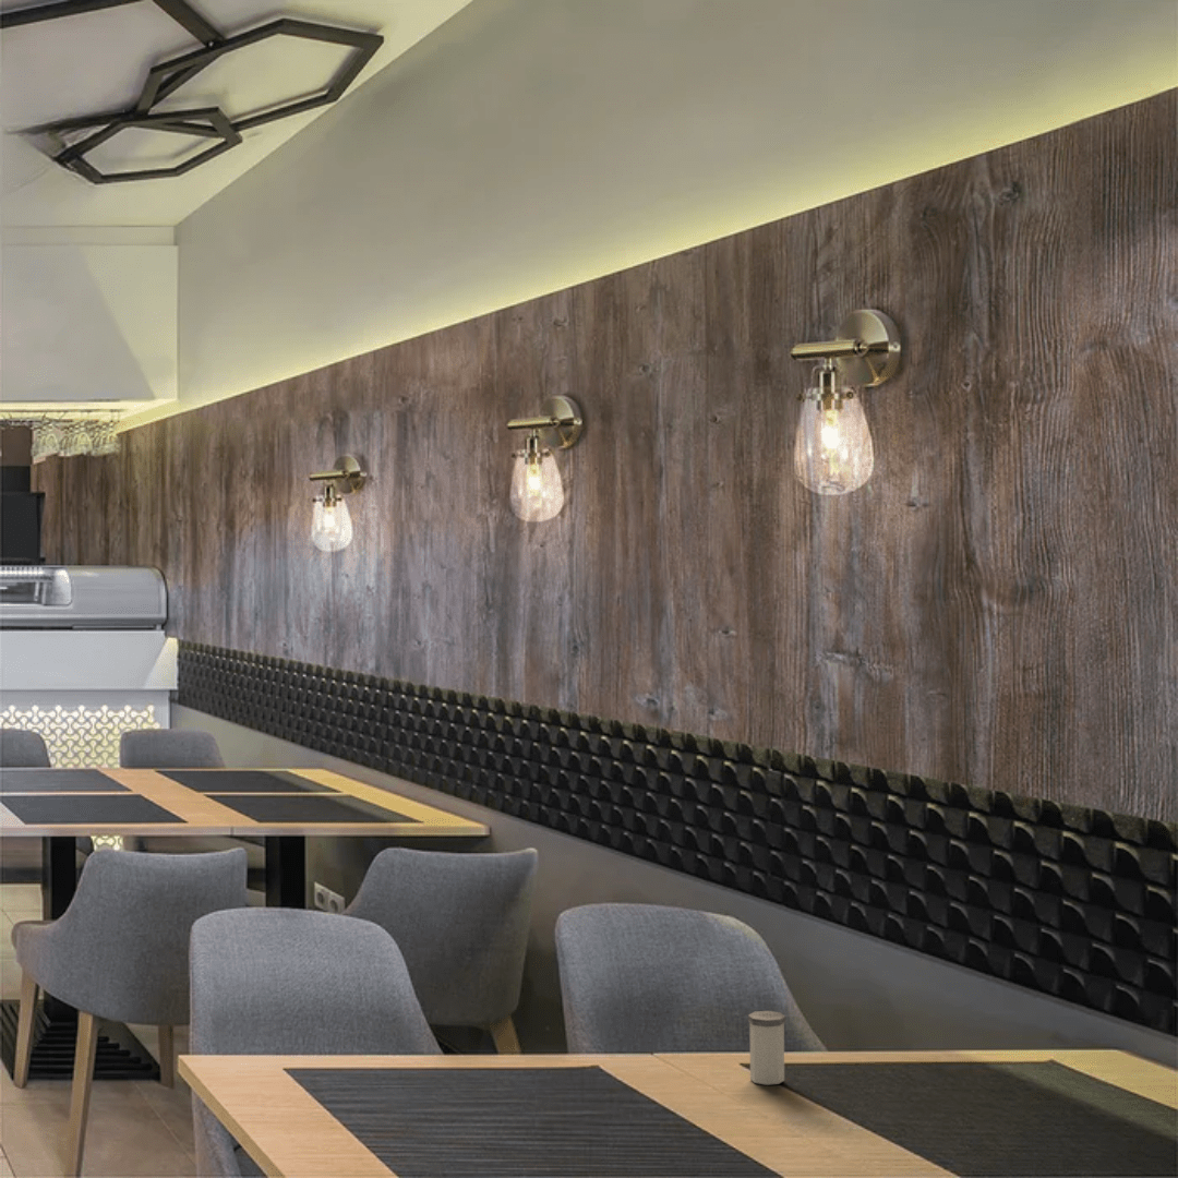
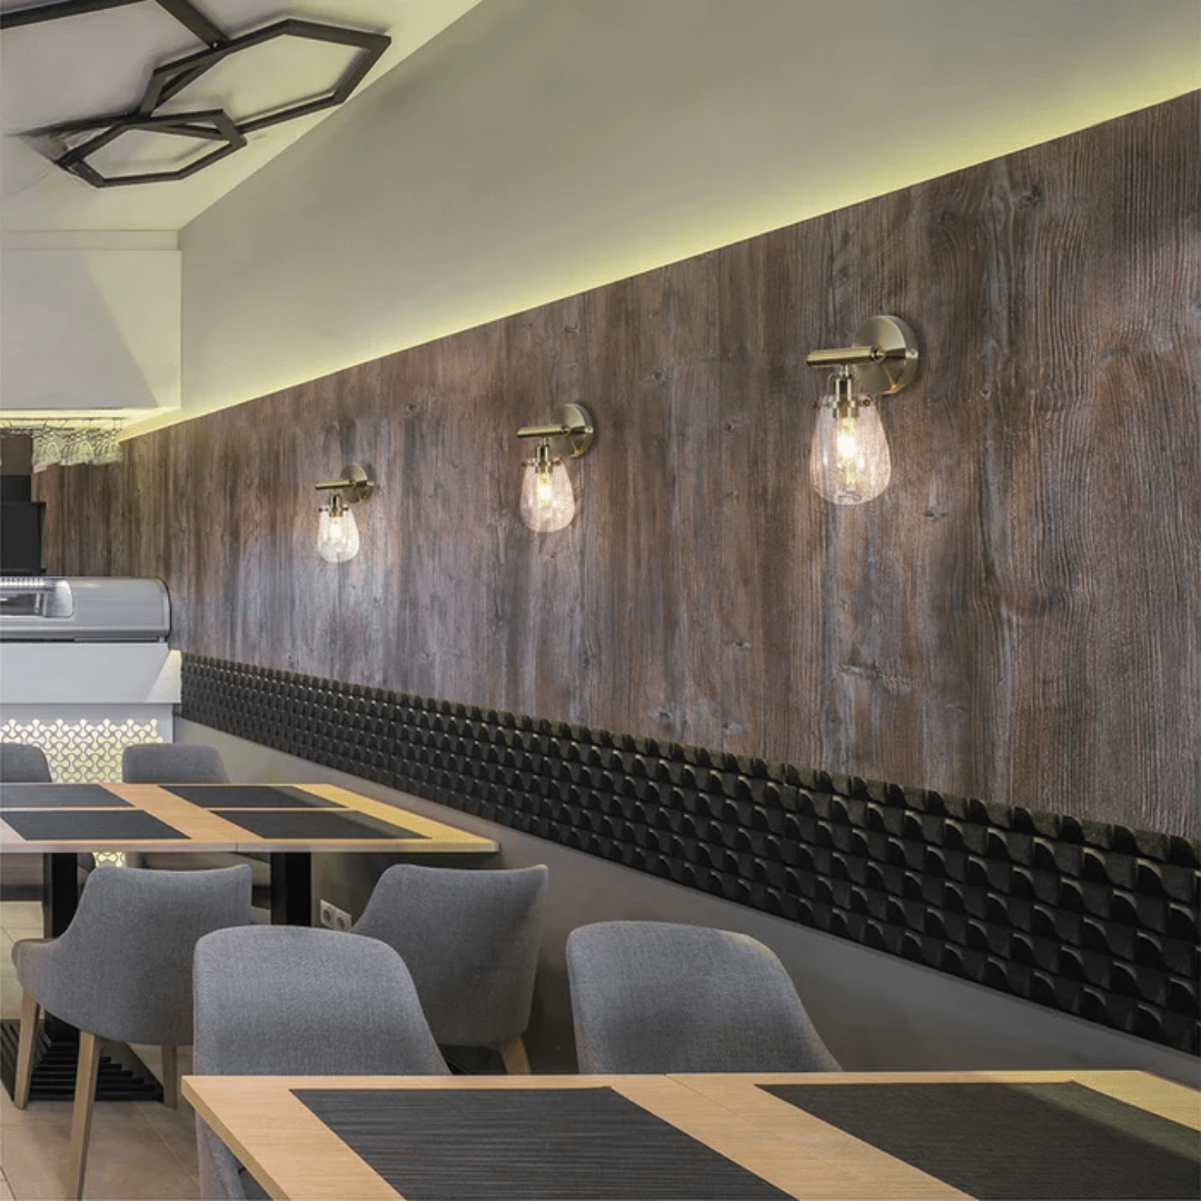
- salt shaker [747,1010,786,1086]
